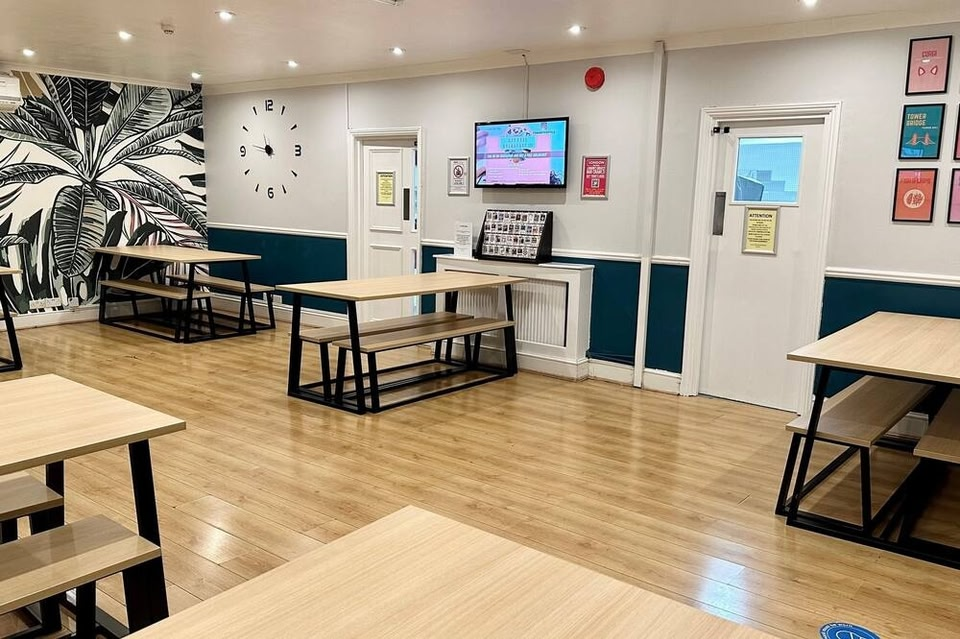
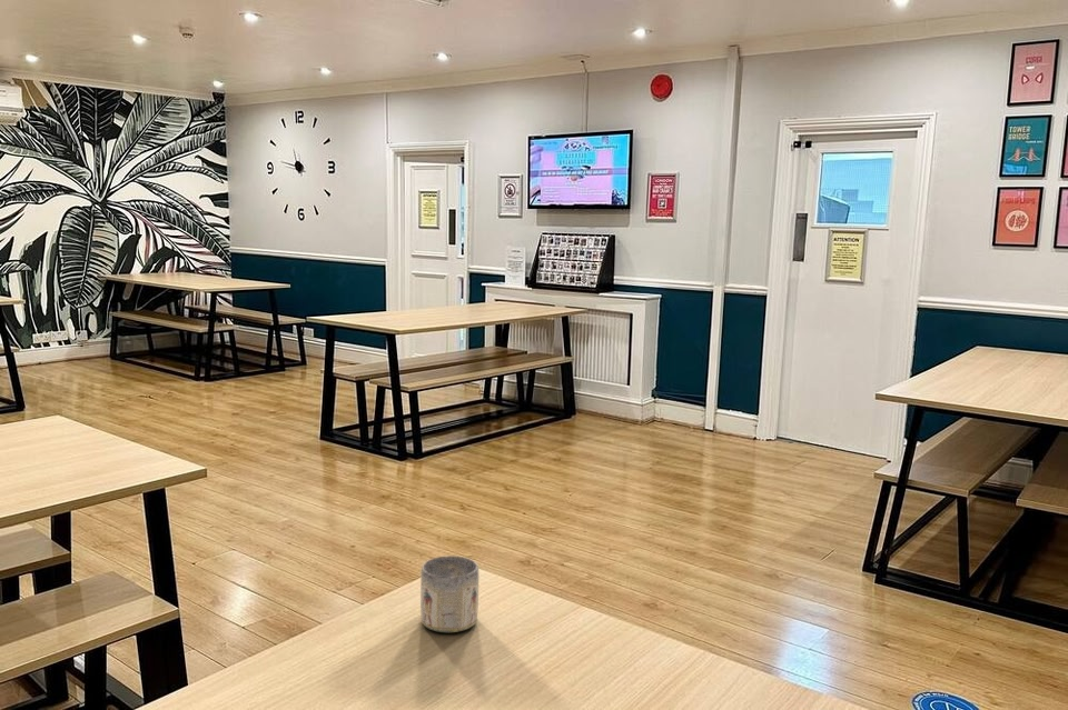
+ mug [419,554,479,633]
